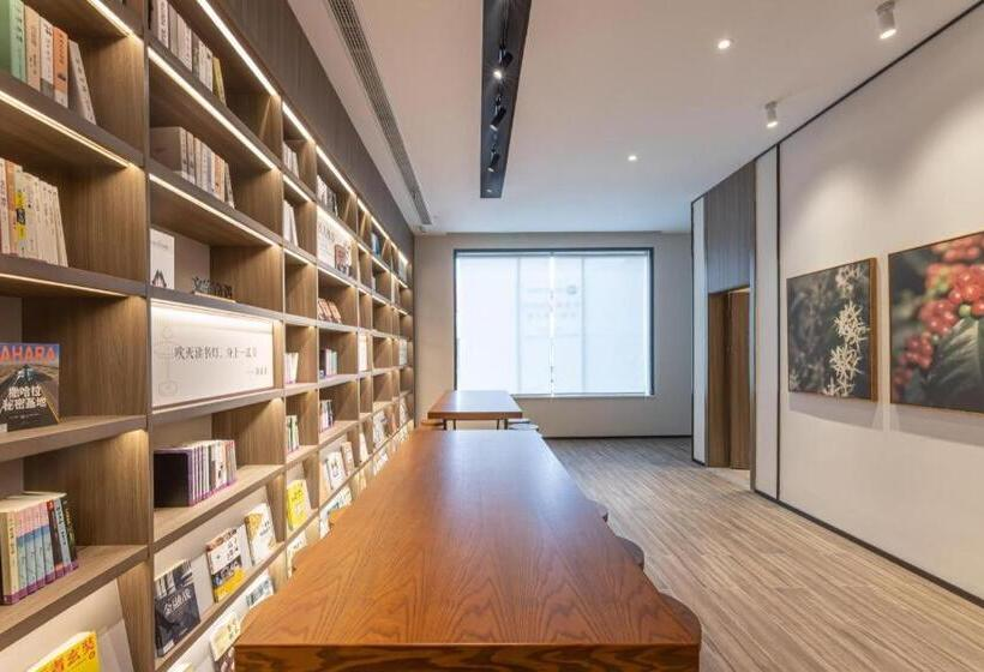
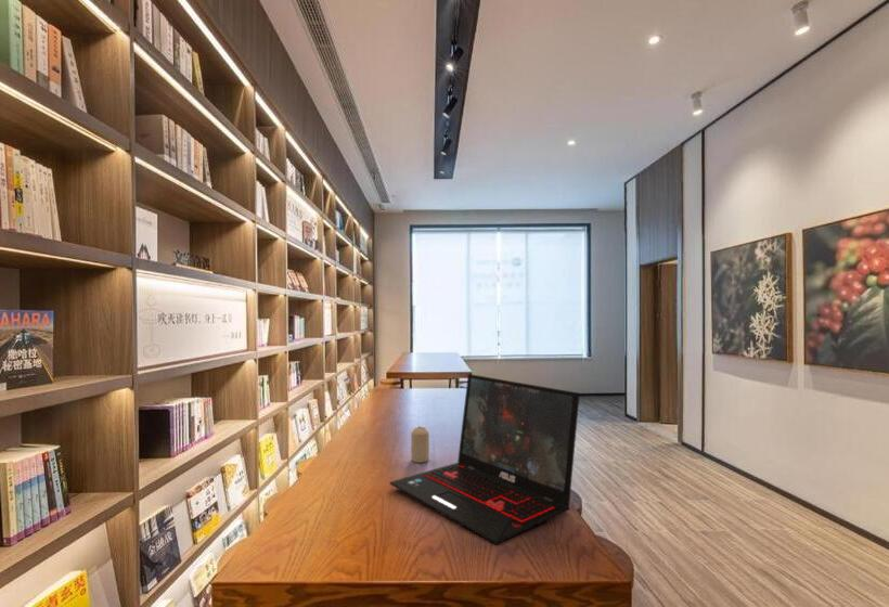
+ candle [410,426,430,464]
+ laptop [389,373,581,545]
